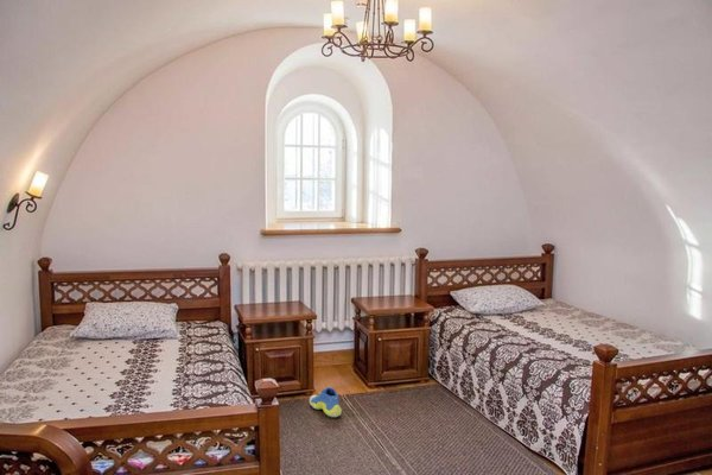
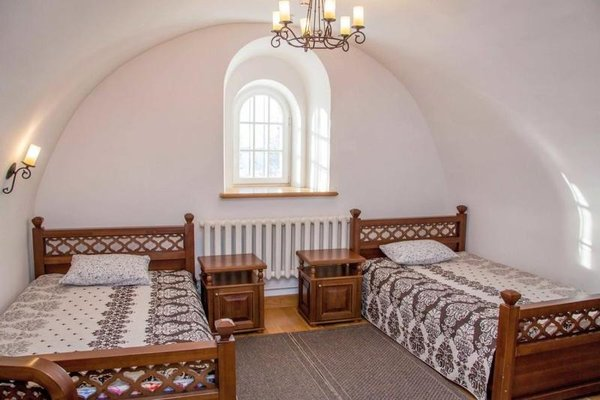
- sneaker [309,386,343,418]
